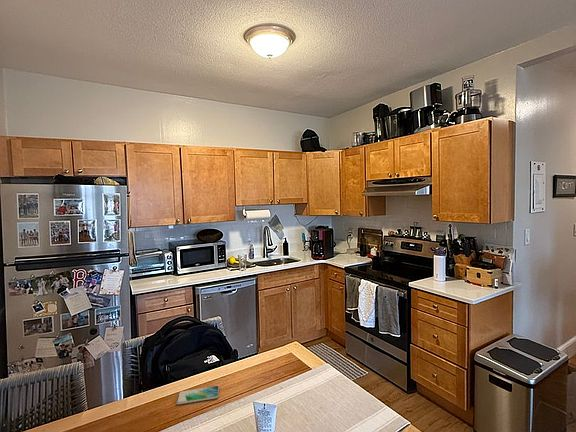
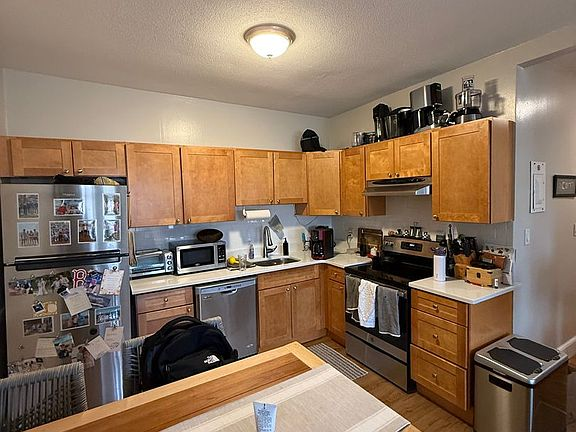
- smartphone [176,385,220,405]
